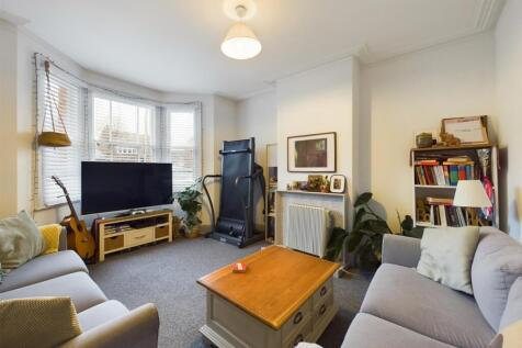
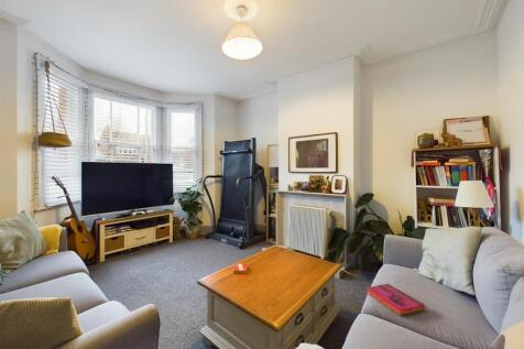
+ hardback book [365,283,426,317]
